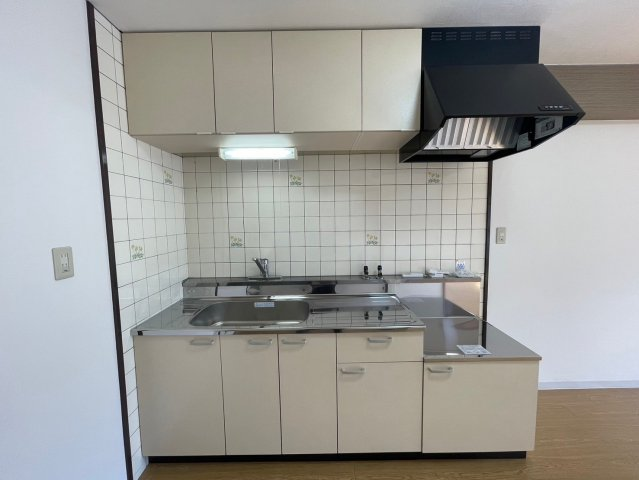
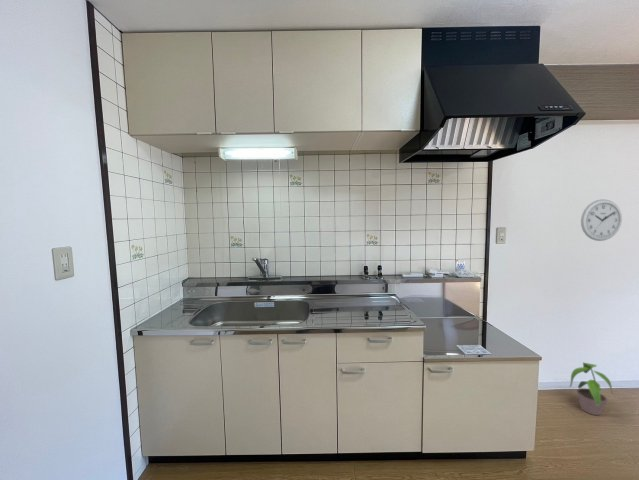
+ potted plant [569,362,614,416]
+ wall clock [580,198,623,242]
